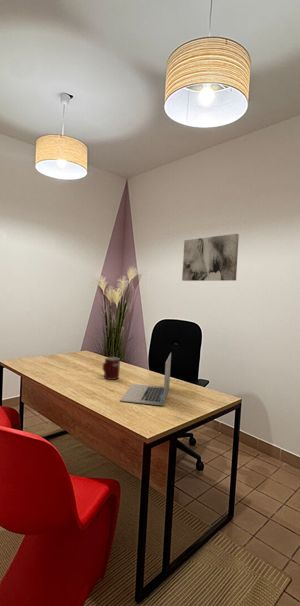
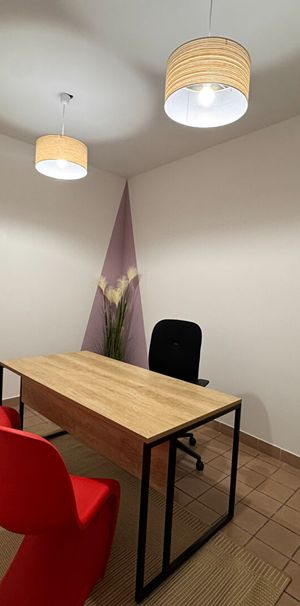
- mug [102,356,121,381]
- laptop [119,352,172,407]
- wall art [181,233,240,282]
